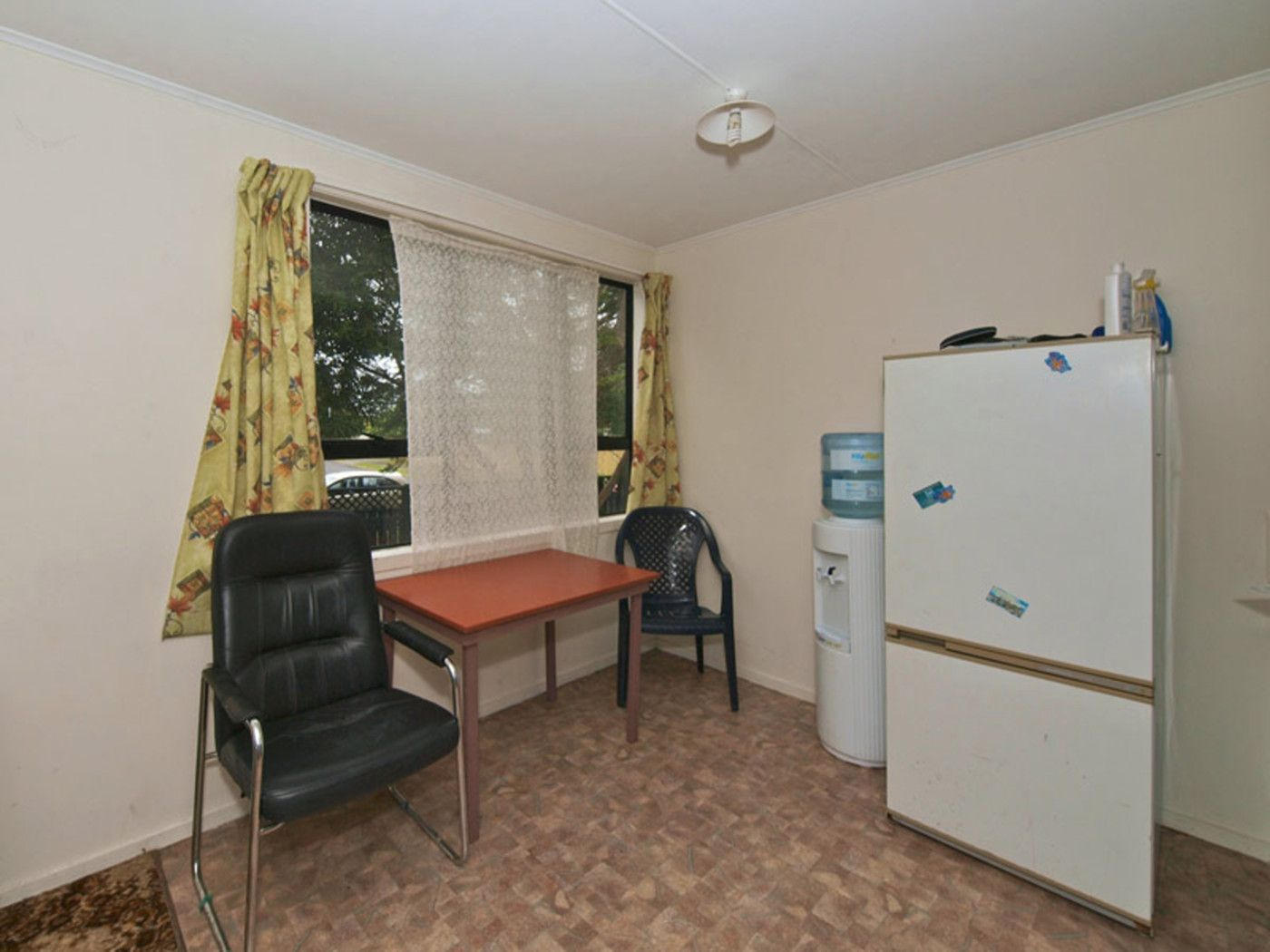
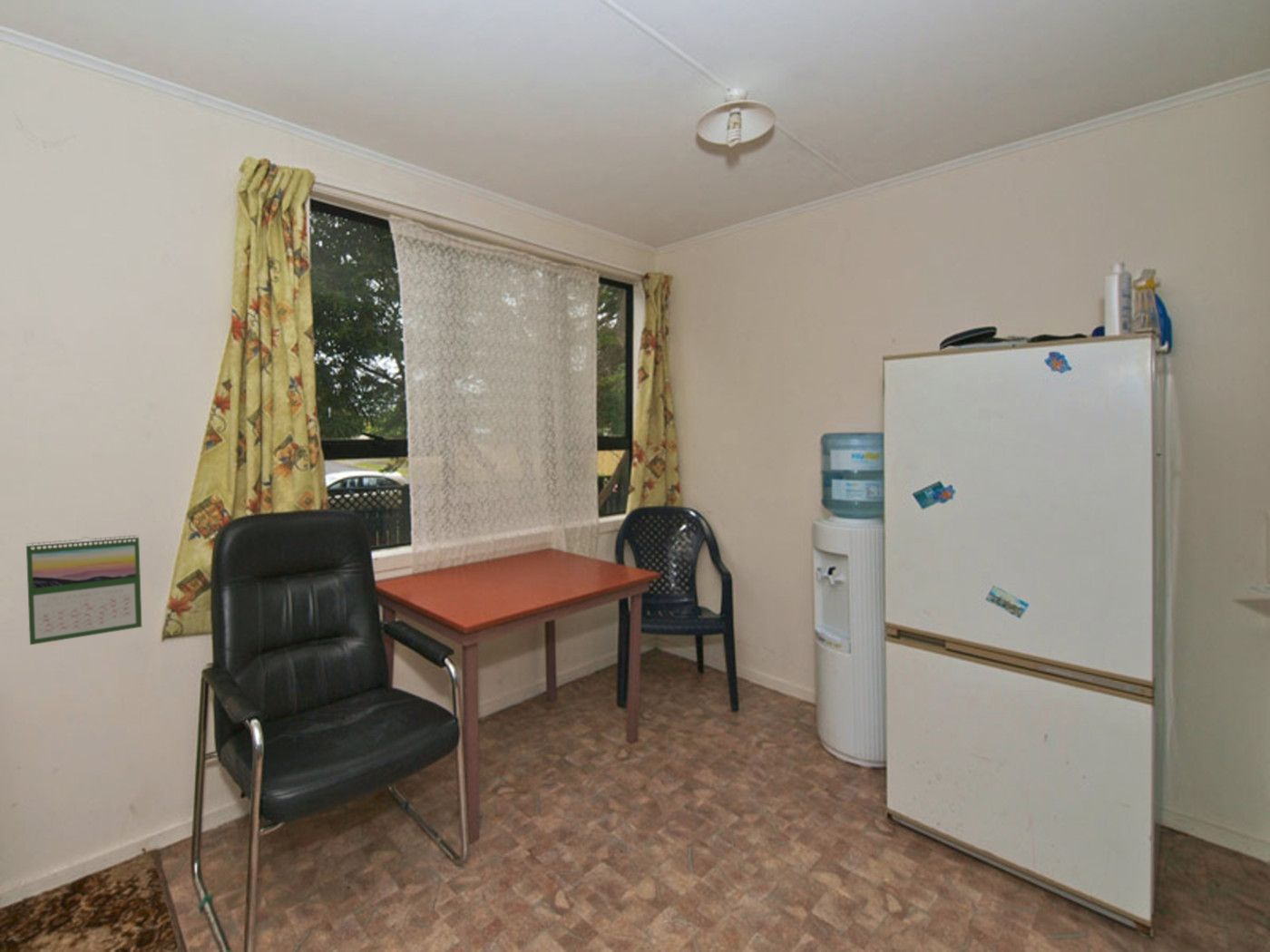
+ calendar [25,534,142,646]
